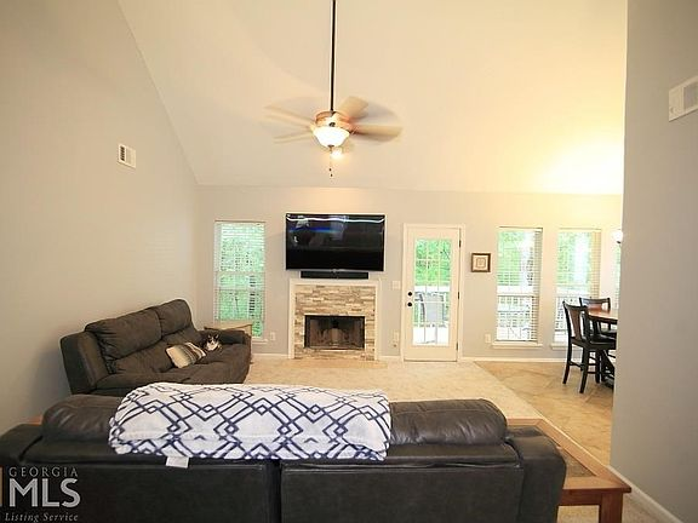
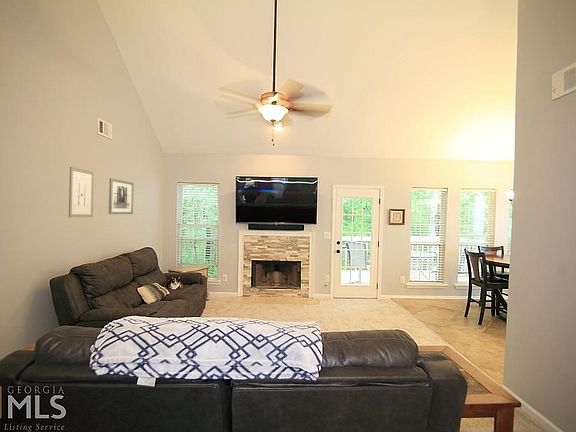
+ wall art [68,166,95,218]
+ wall art [108,177,135,215]
